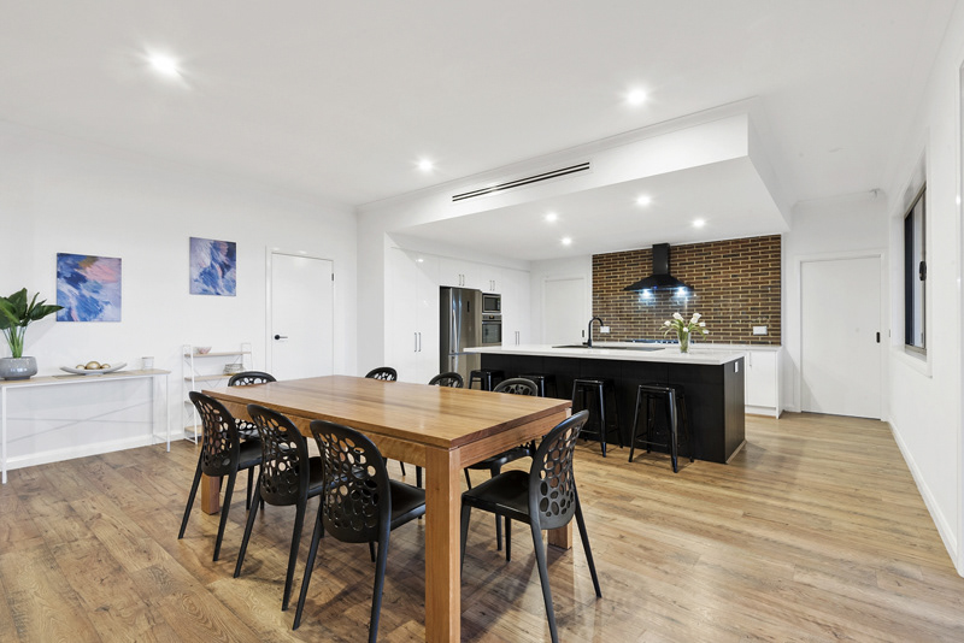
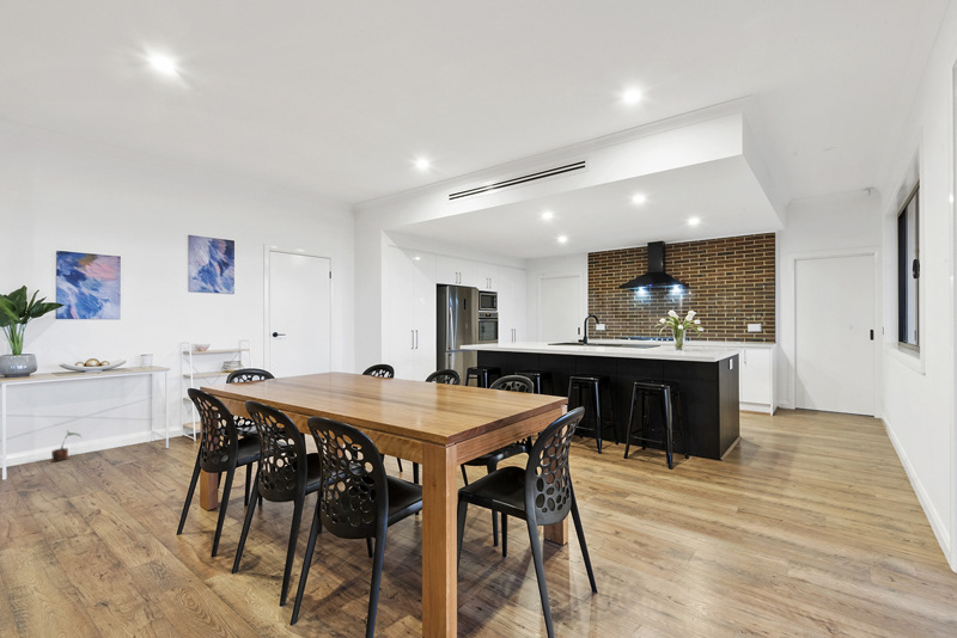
+ potted plant [49,429,83,464]
